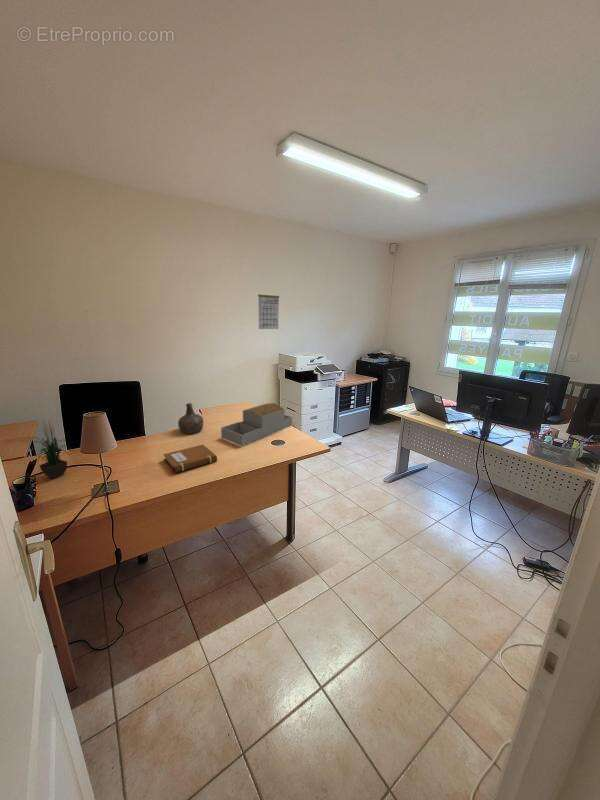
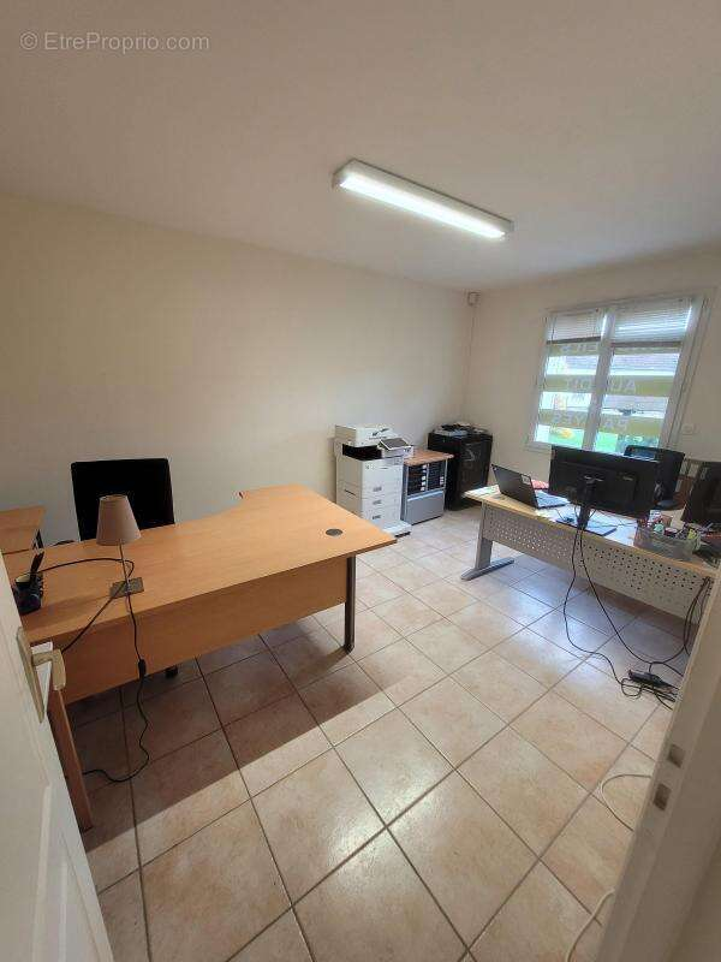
- notebook [162,444,218,474]
- architectural model [220,402,293,447]
- potted plant [30,416,74,480]
- bottle [177,402,204,435]
- calendar [257,287,280,330]
